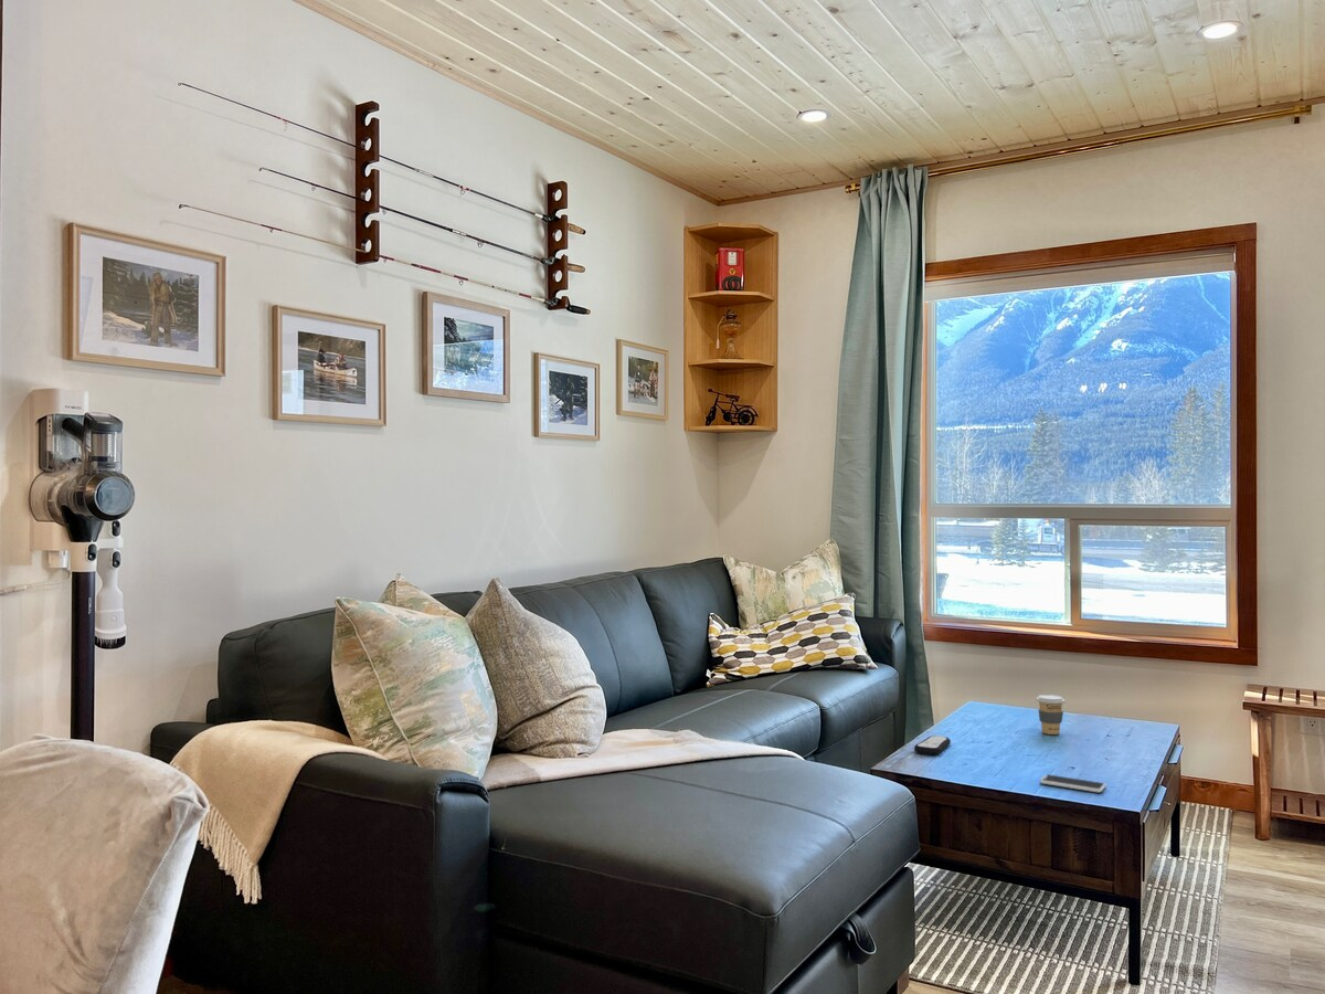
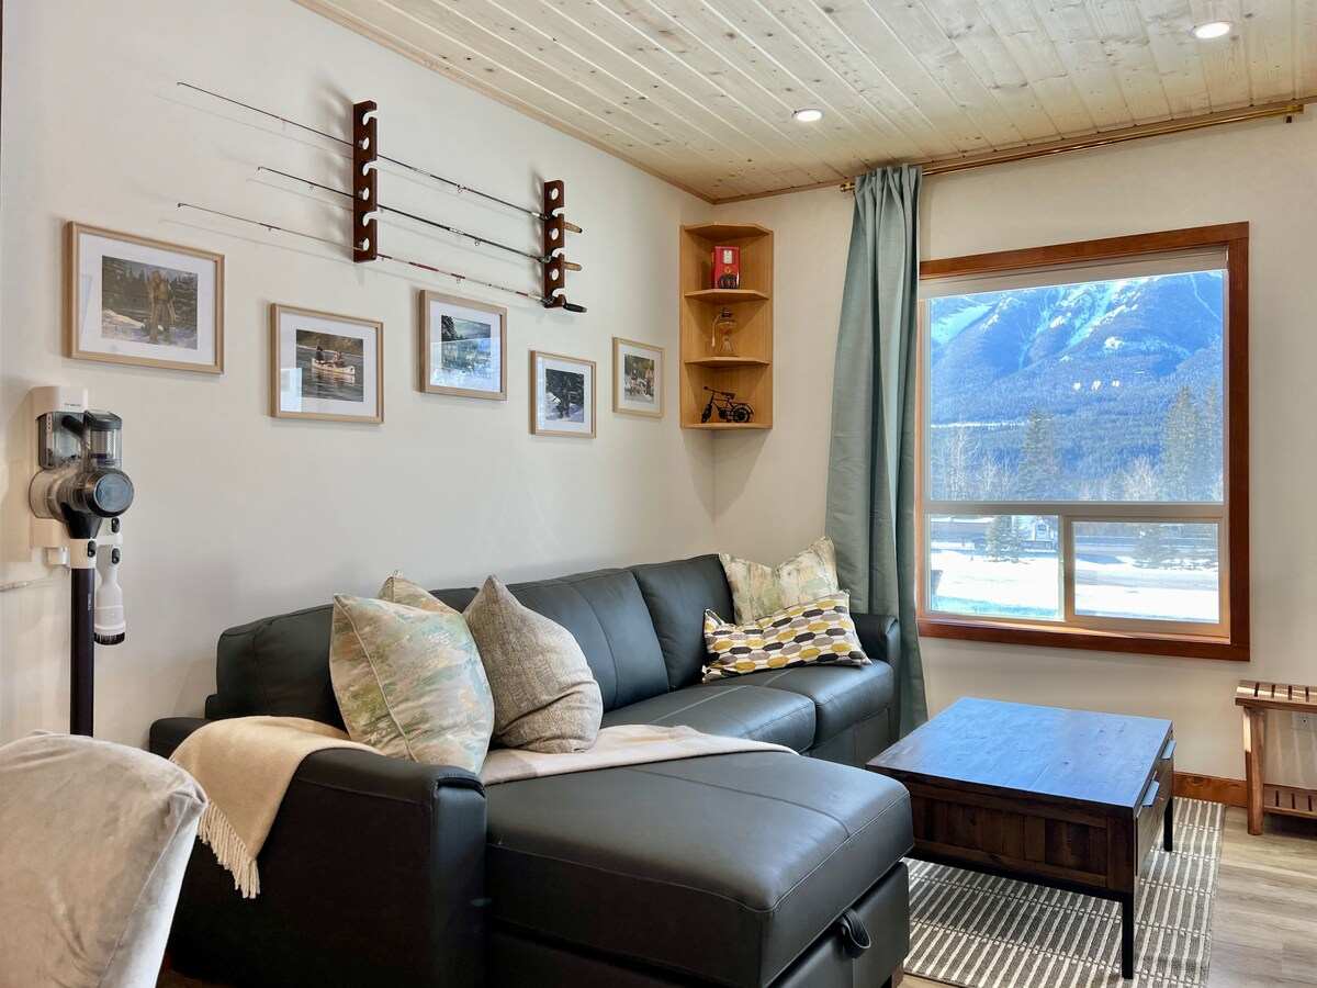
- coffee cup [1036,694,1066,736]
- smartphone [1039,773,1107,793]
- remote control [913,734,952,755]
